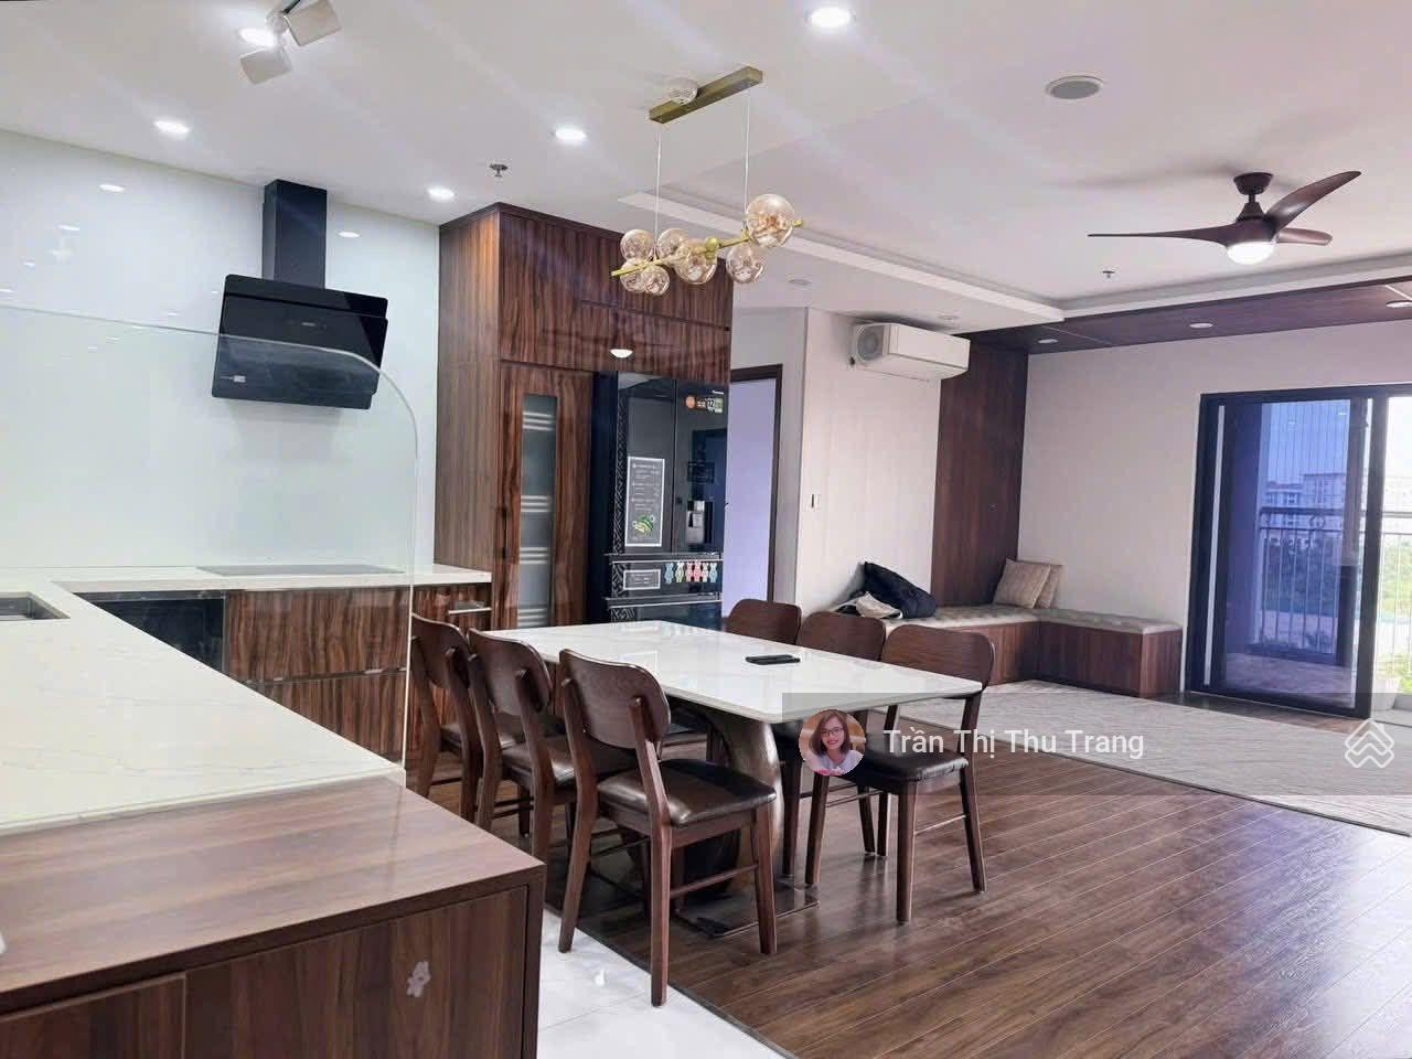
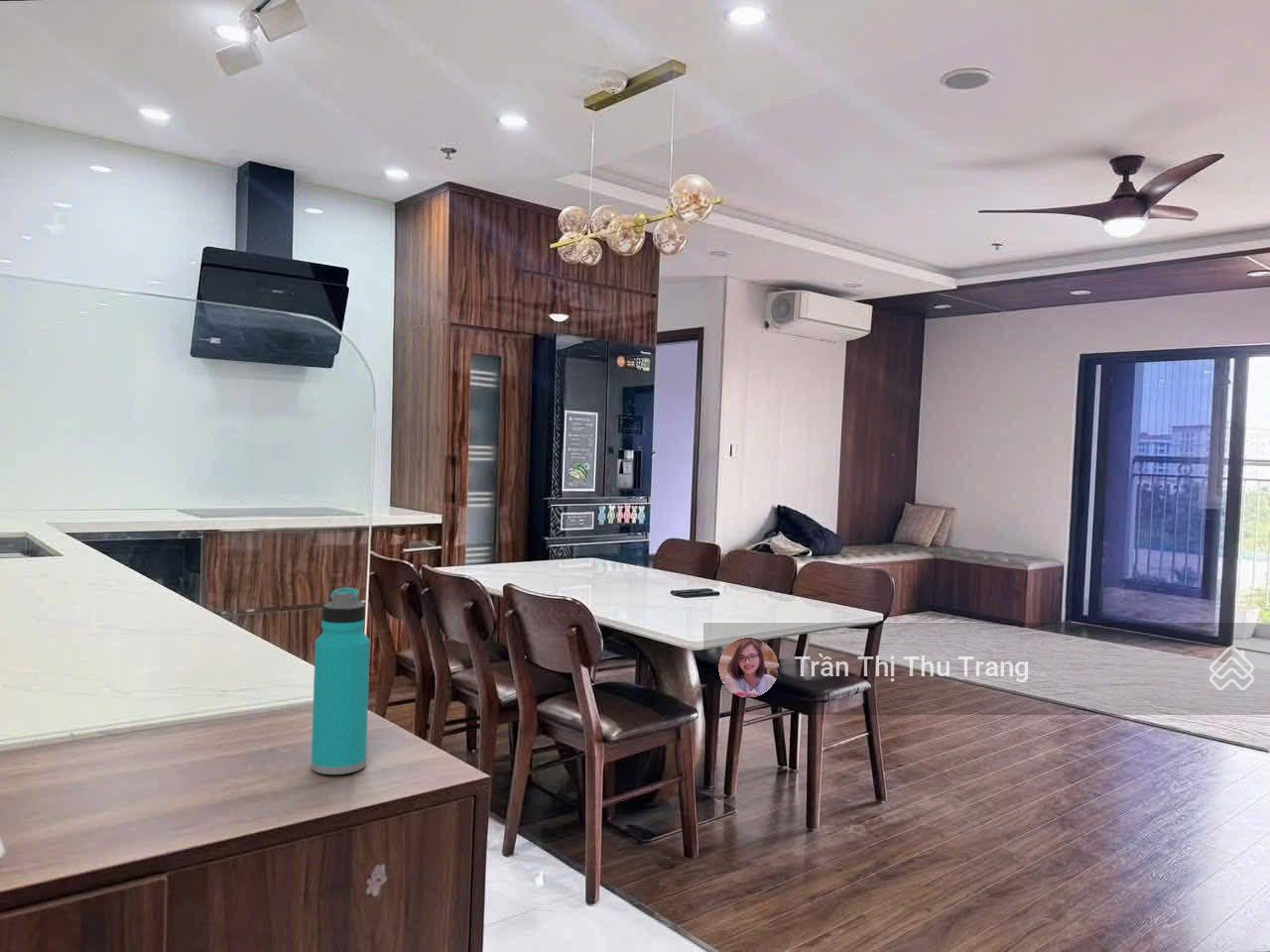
+ water bottle [311,586,371,775]
